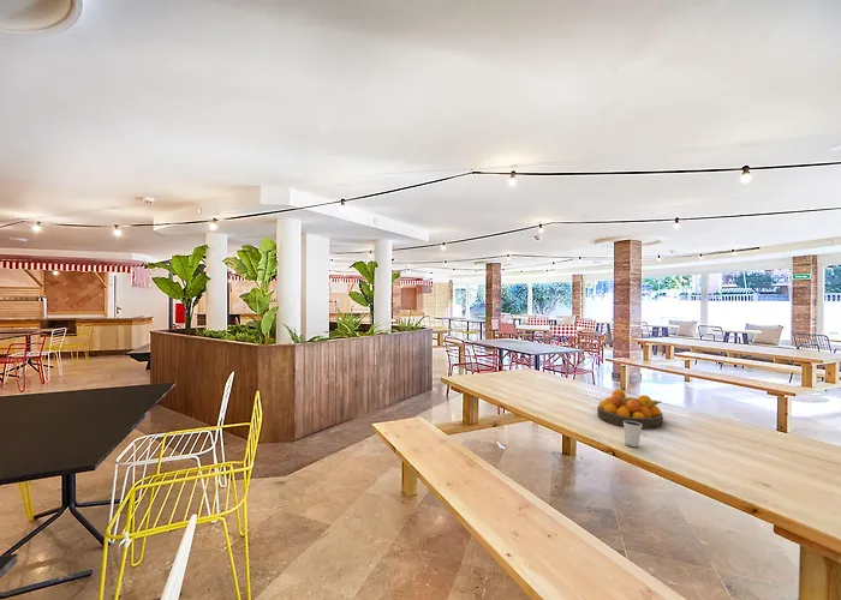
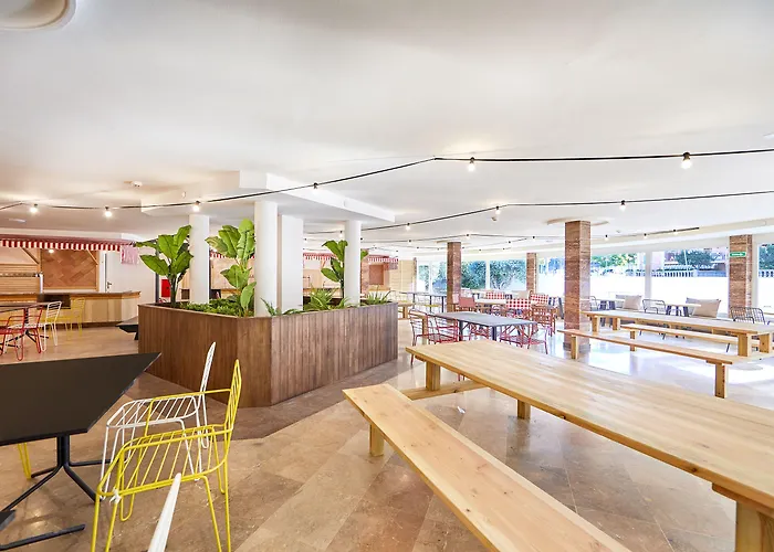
- dixie cup [622,421,643,448]
- fruit bowl [596,389,664,430]
